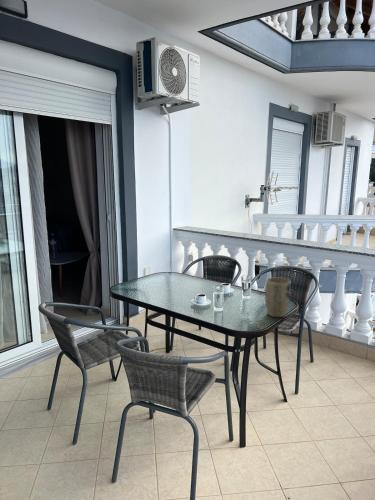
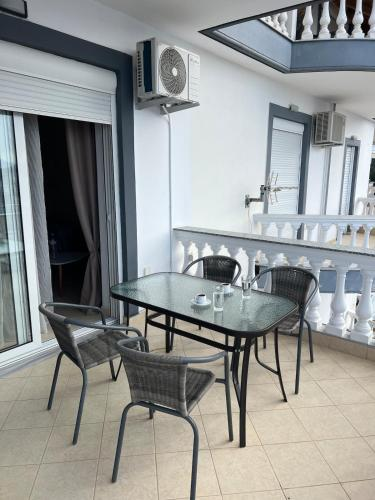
- plant pot [264,277,292,318]
